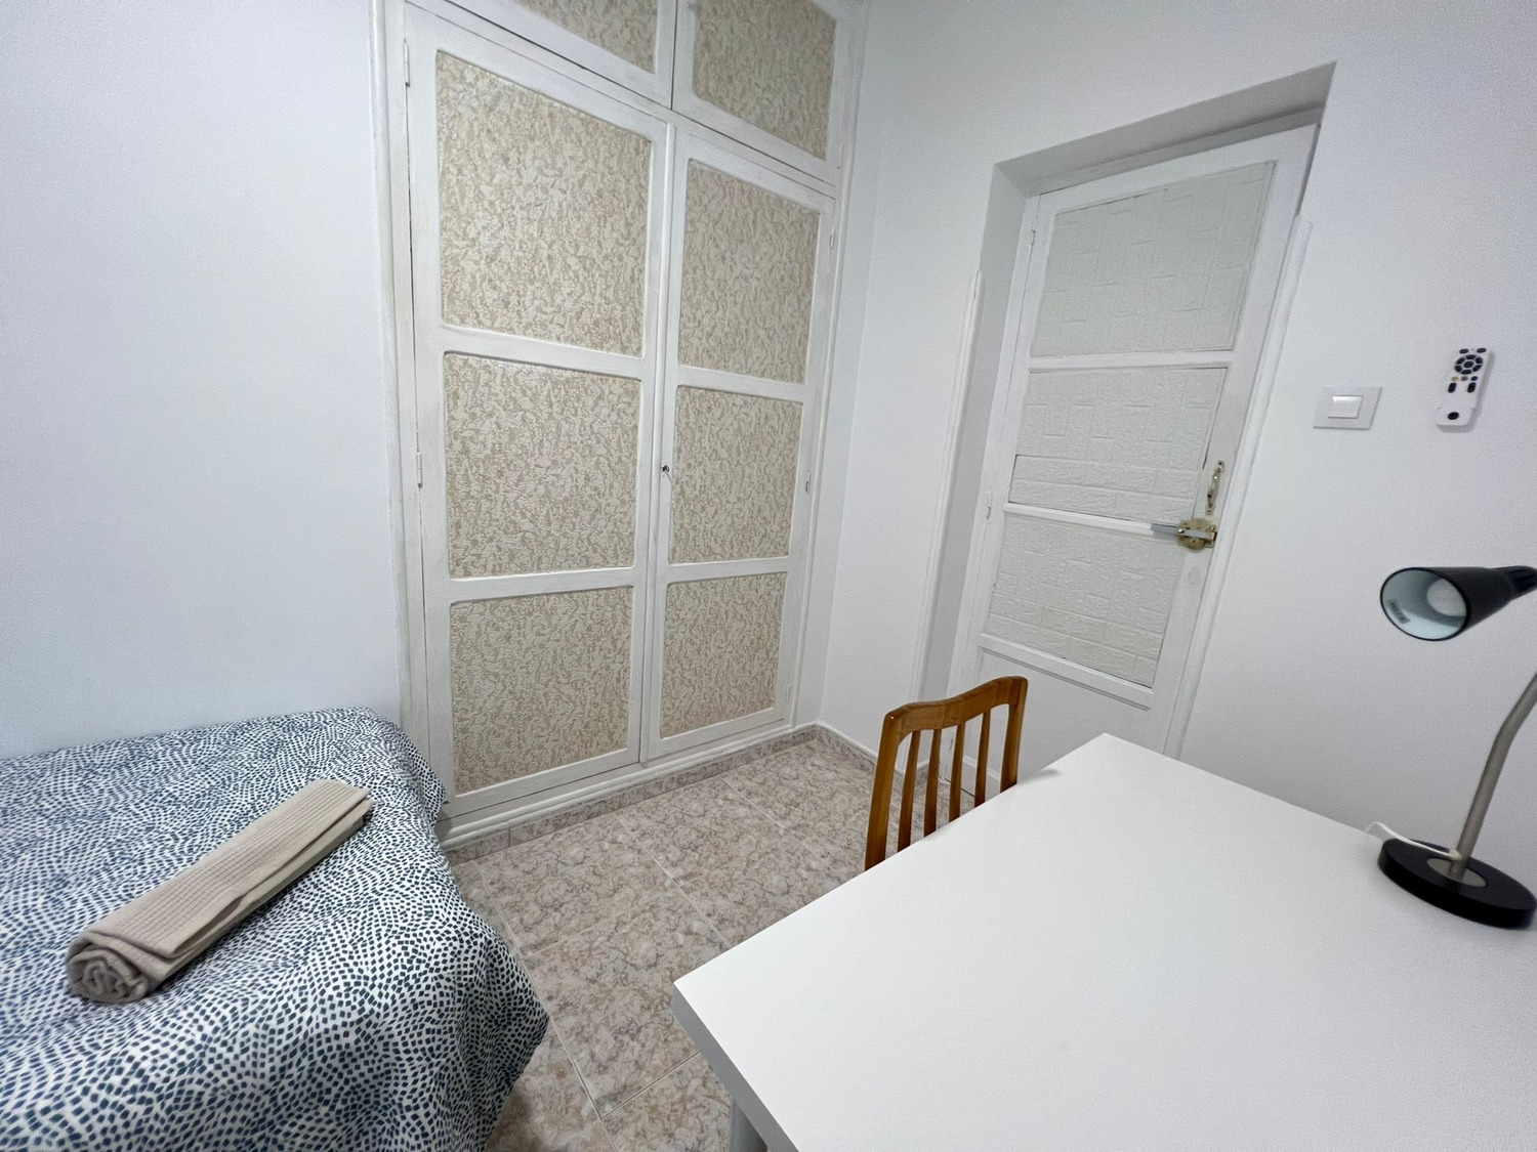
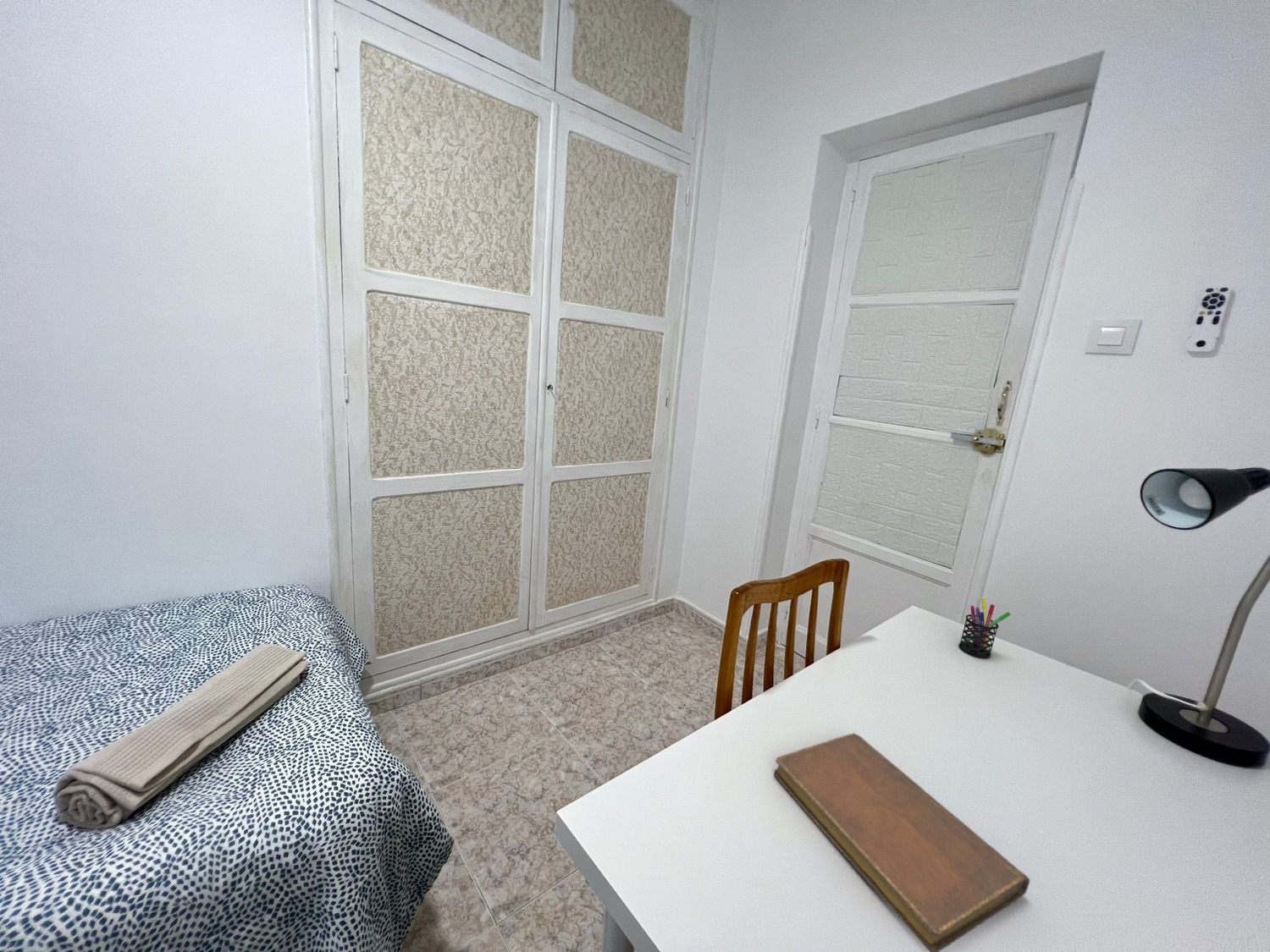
+ pen holder [958,597,1012,658]
+ notebook [773,732,1030,952]
